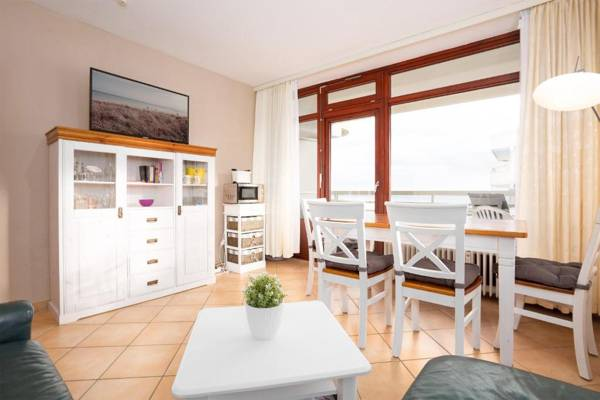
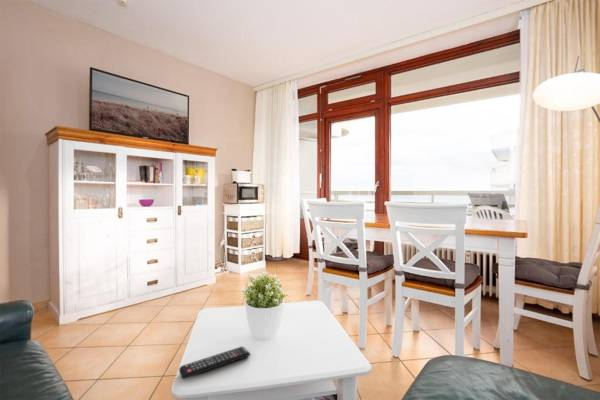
+ remote control [178,346,251,380]
